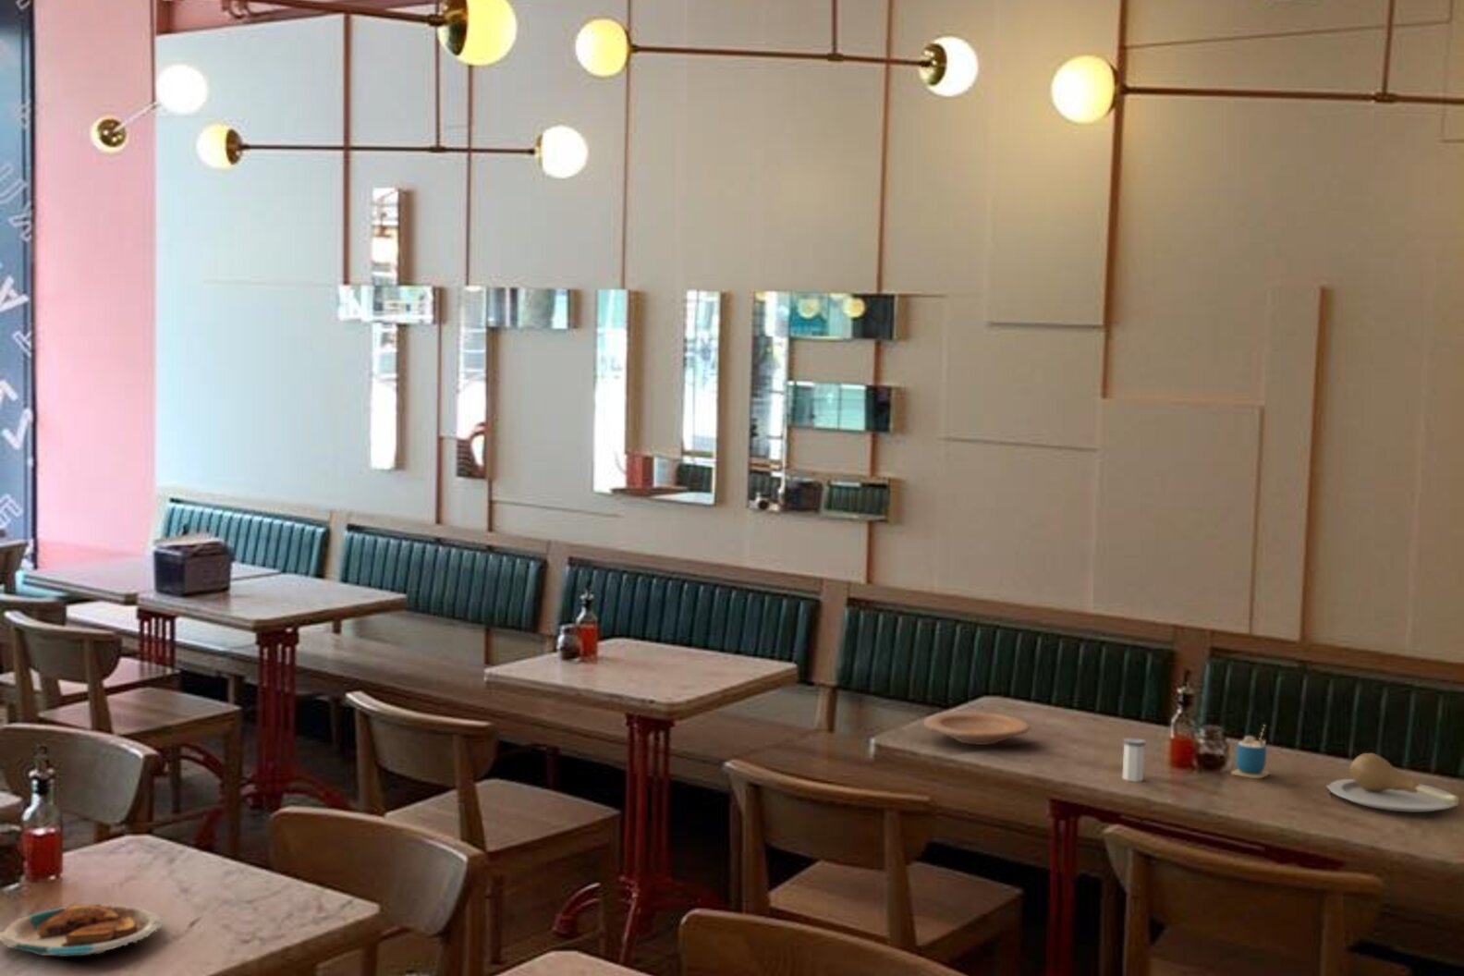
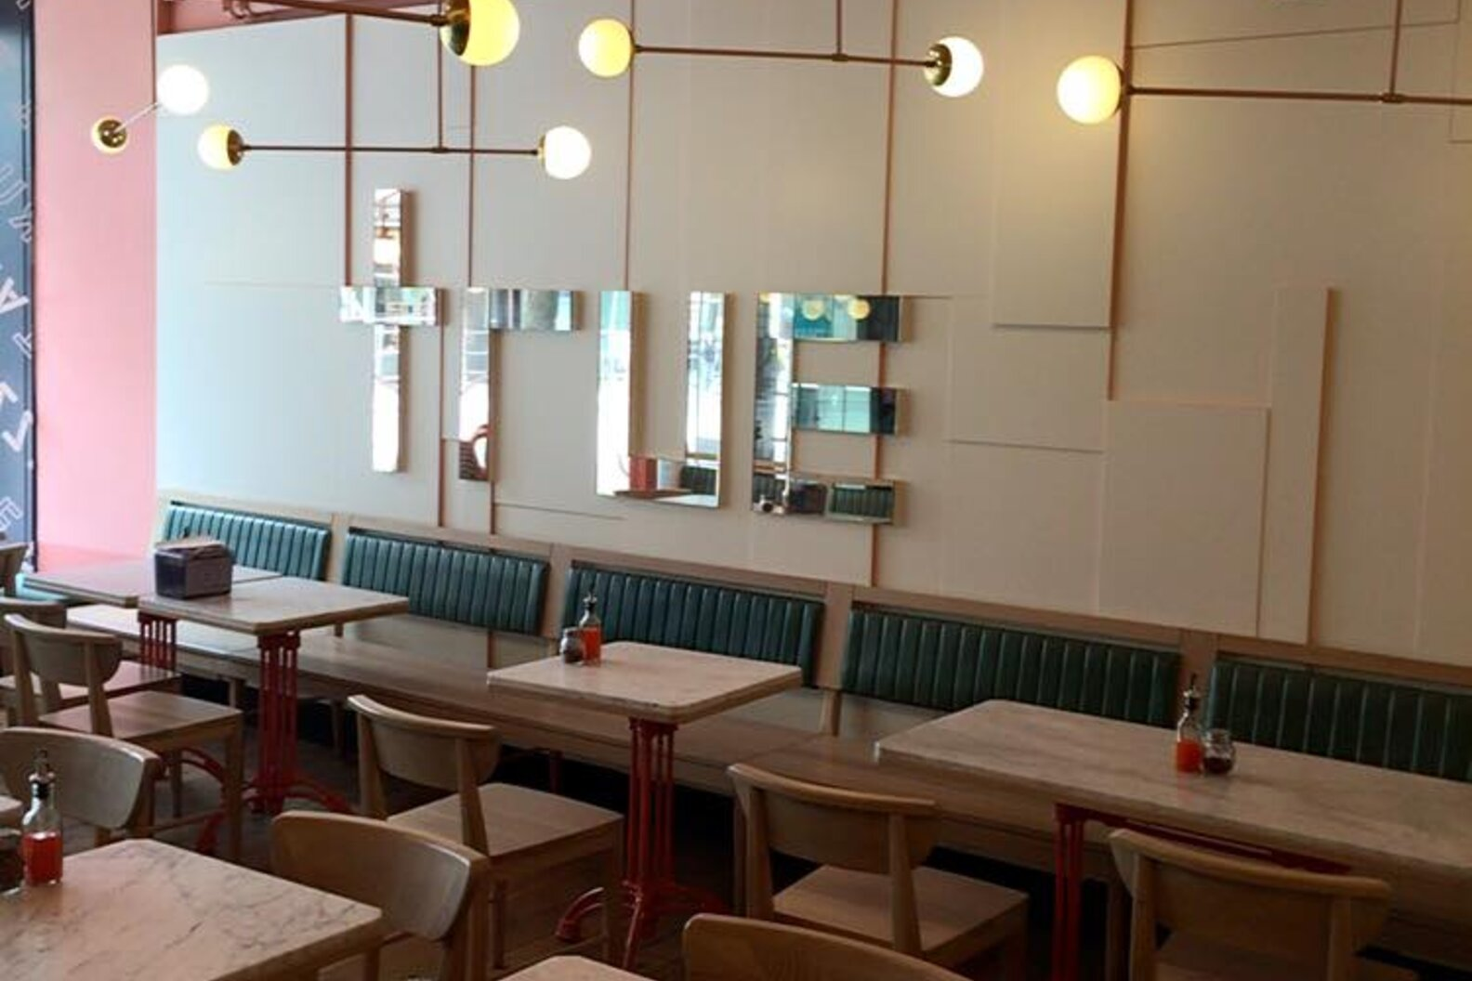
- plate [0,903,163,957]
- cup [1230,723,1270,780]
- plate [1326,753,1460,814]
- plate [923,710,1032,746]
- salt shaker [1121,736,1147,783]
